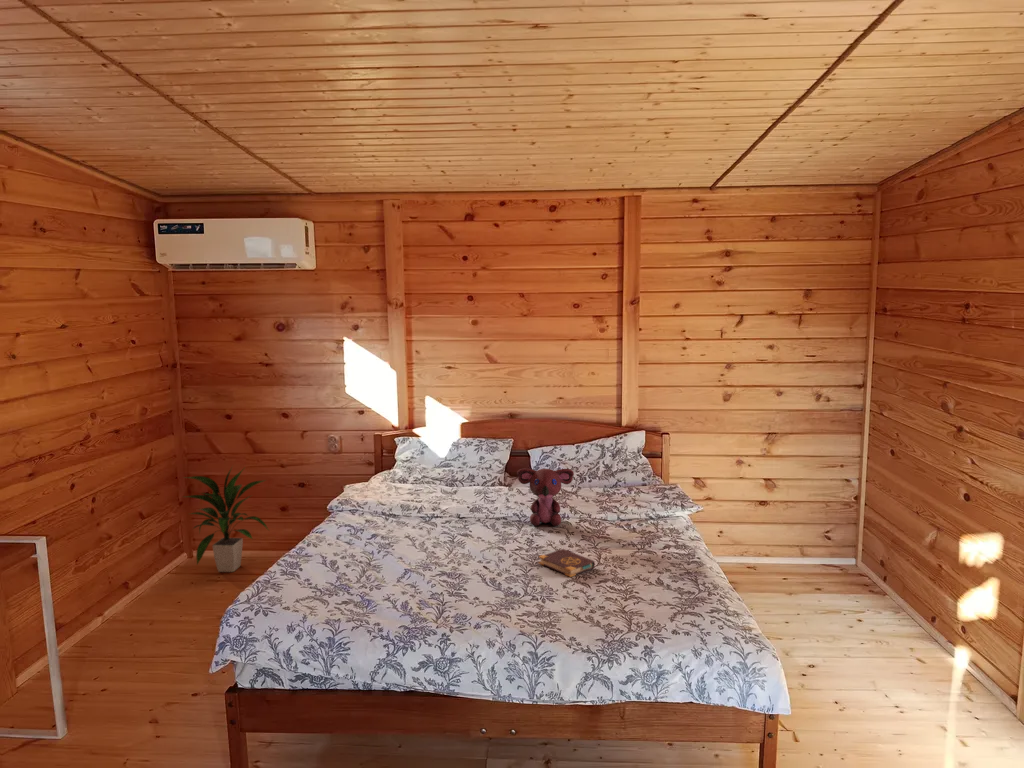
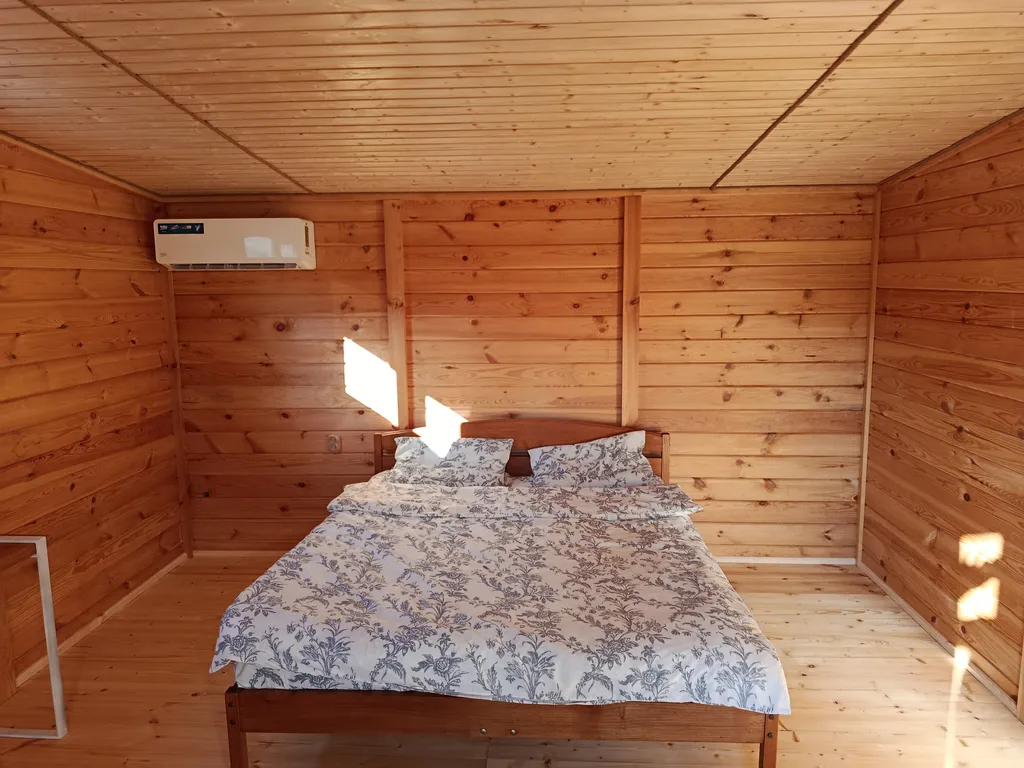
- book [538,548,596,578]
- indoor plant [182,465,270,573]
- teddy bear [516,467,575,527]
